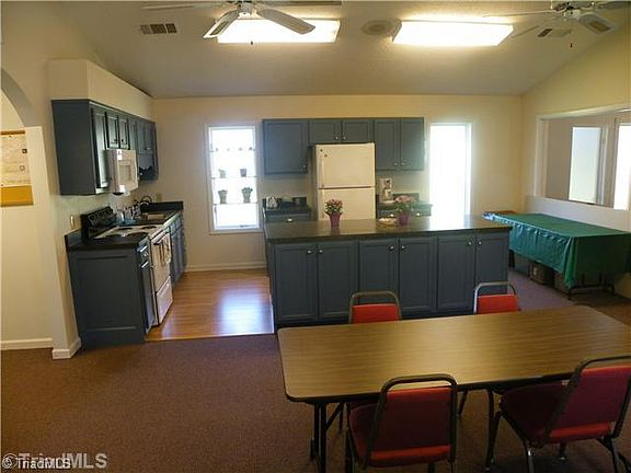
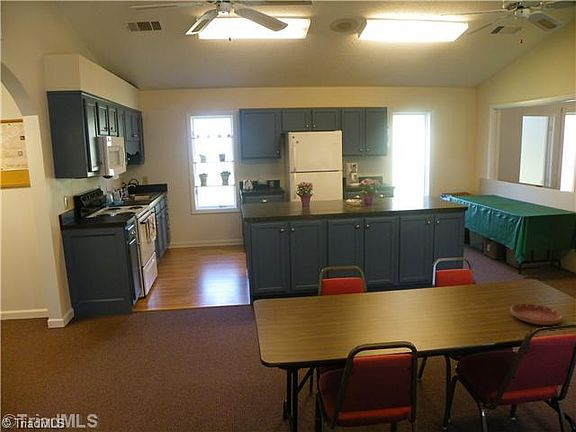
+ saucer [510,303,564,326]
